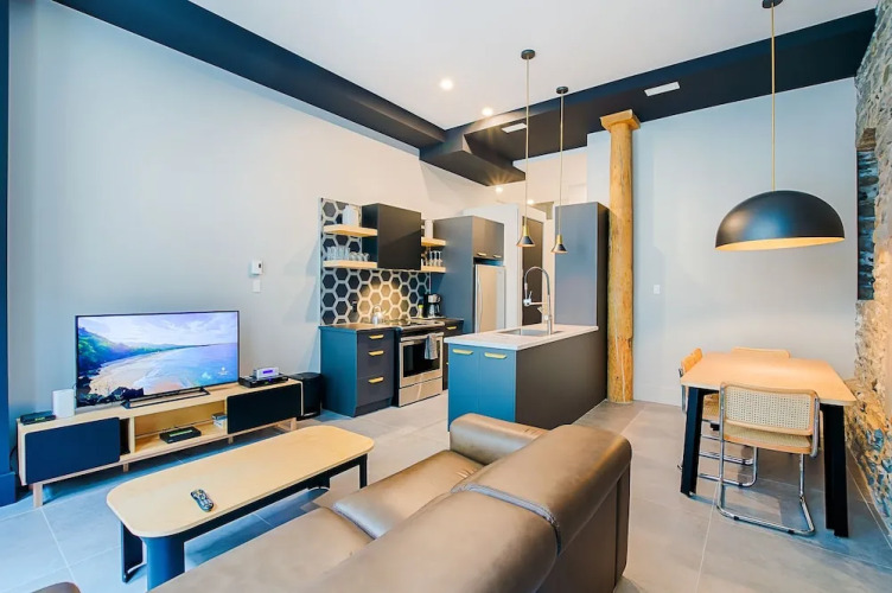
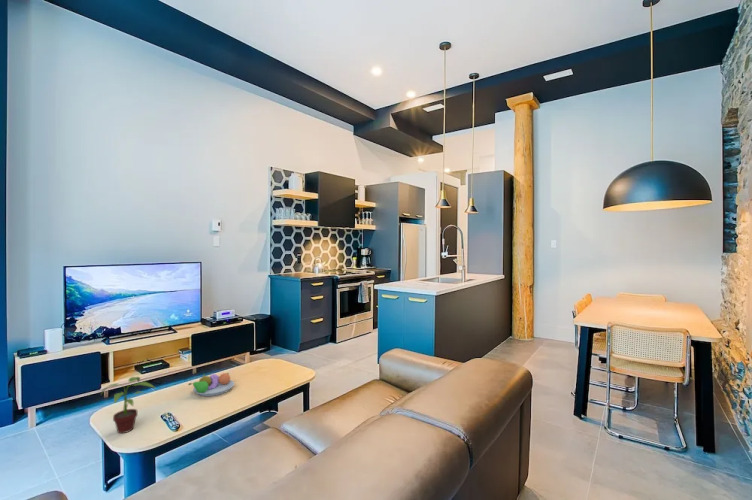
+ potted plant [99,376,156,434]
+ fruit bowl [187,372,235,397]
